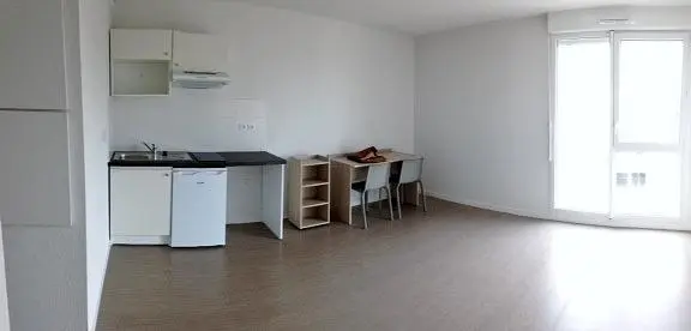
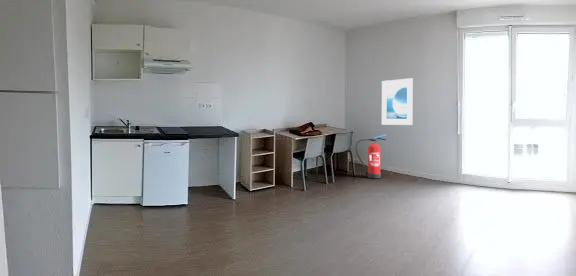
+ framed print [381,77,414,126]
+ fire extinguisher [355,133,387,179]
